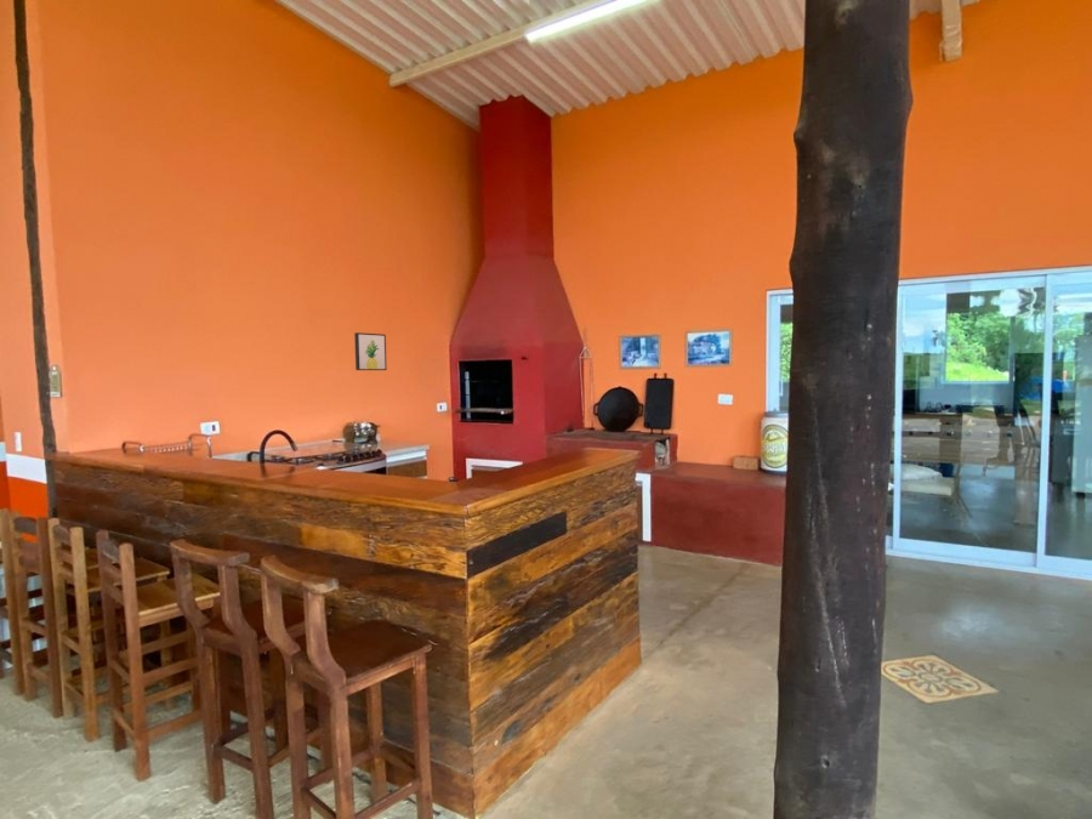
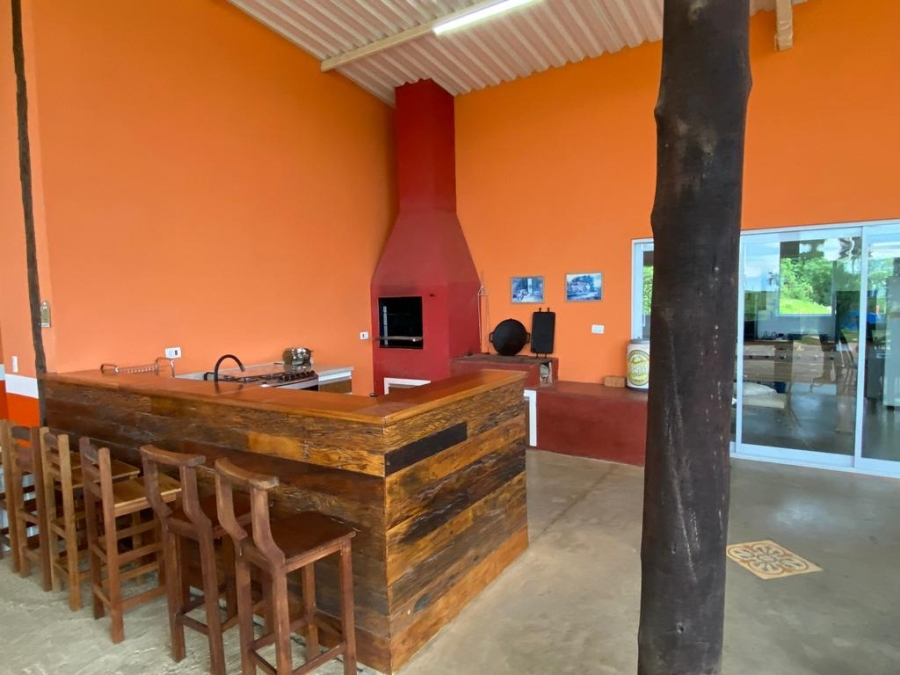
- wall art [353,331,388,371]
